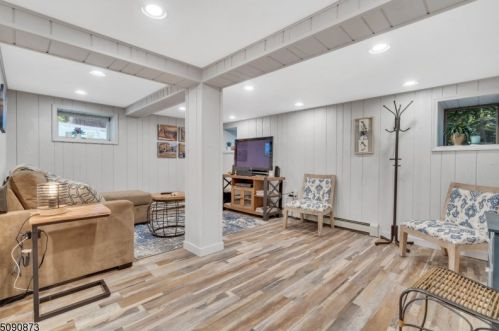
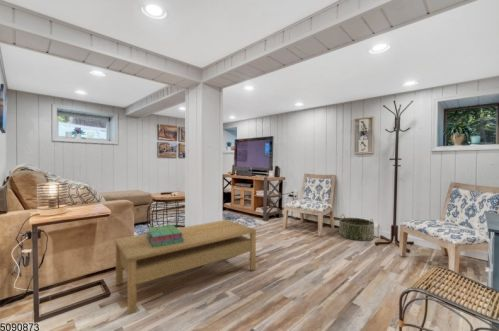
+ basket [338,213,375,242]
+ coffee table [114,219,257,315]
+ stack of books [145,224,184,248]
